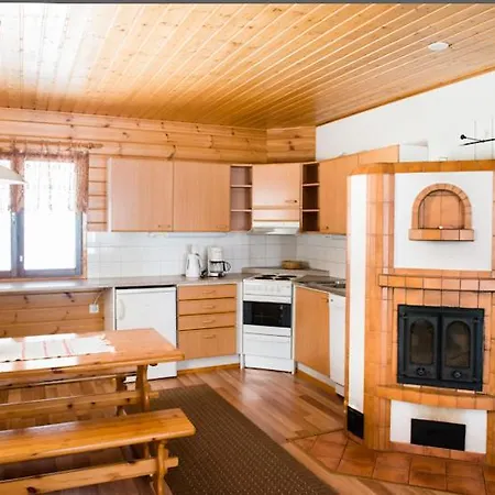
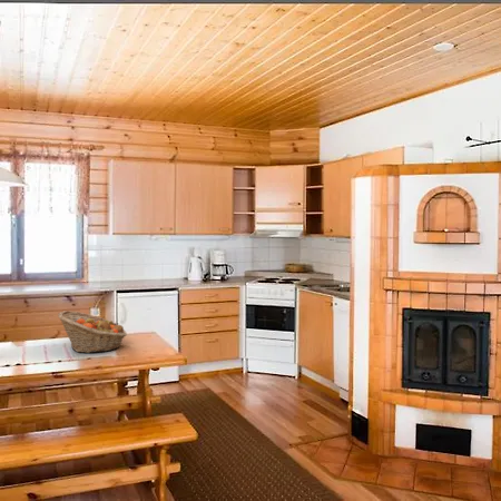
+ fruit basket [57,310,128,354]
